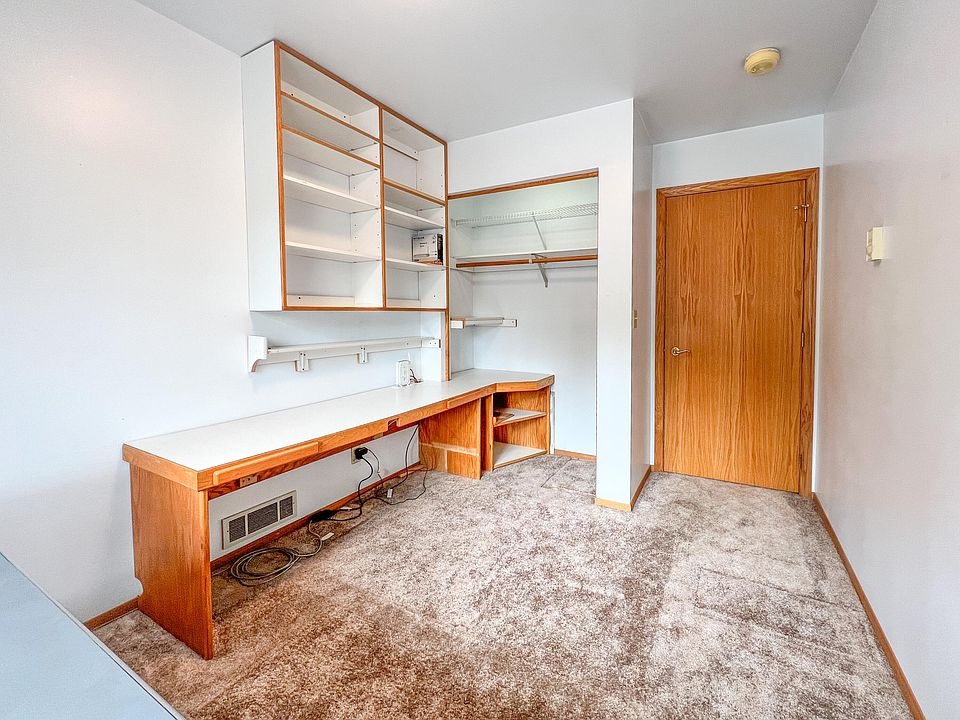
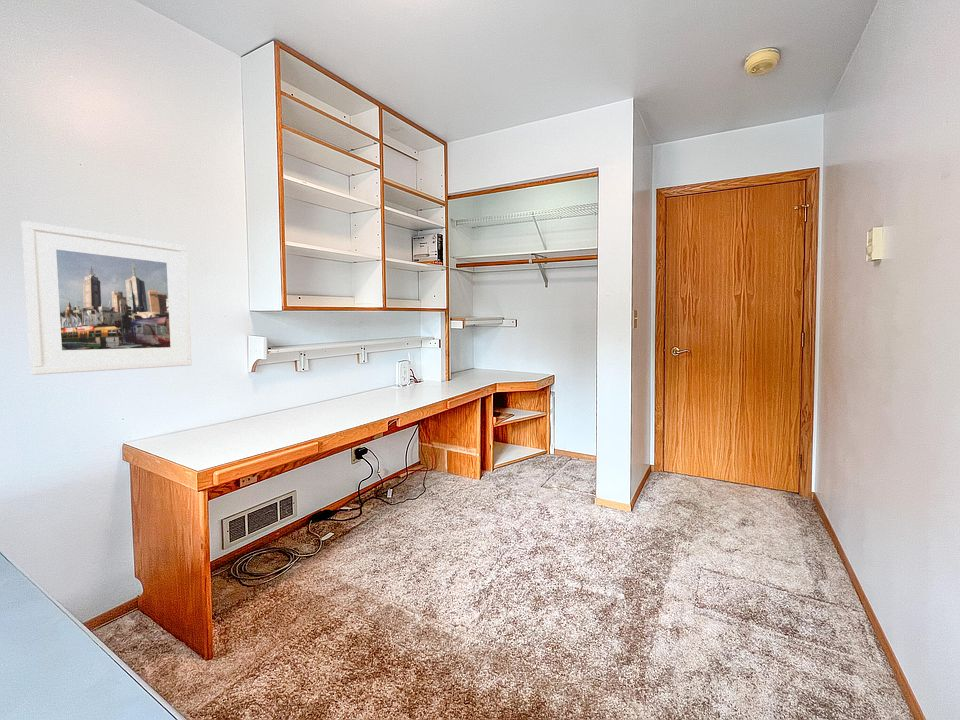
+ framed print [21,220,193,376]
